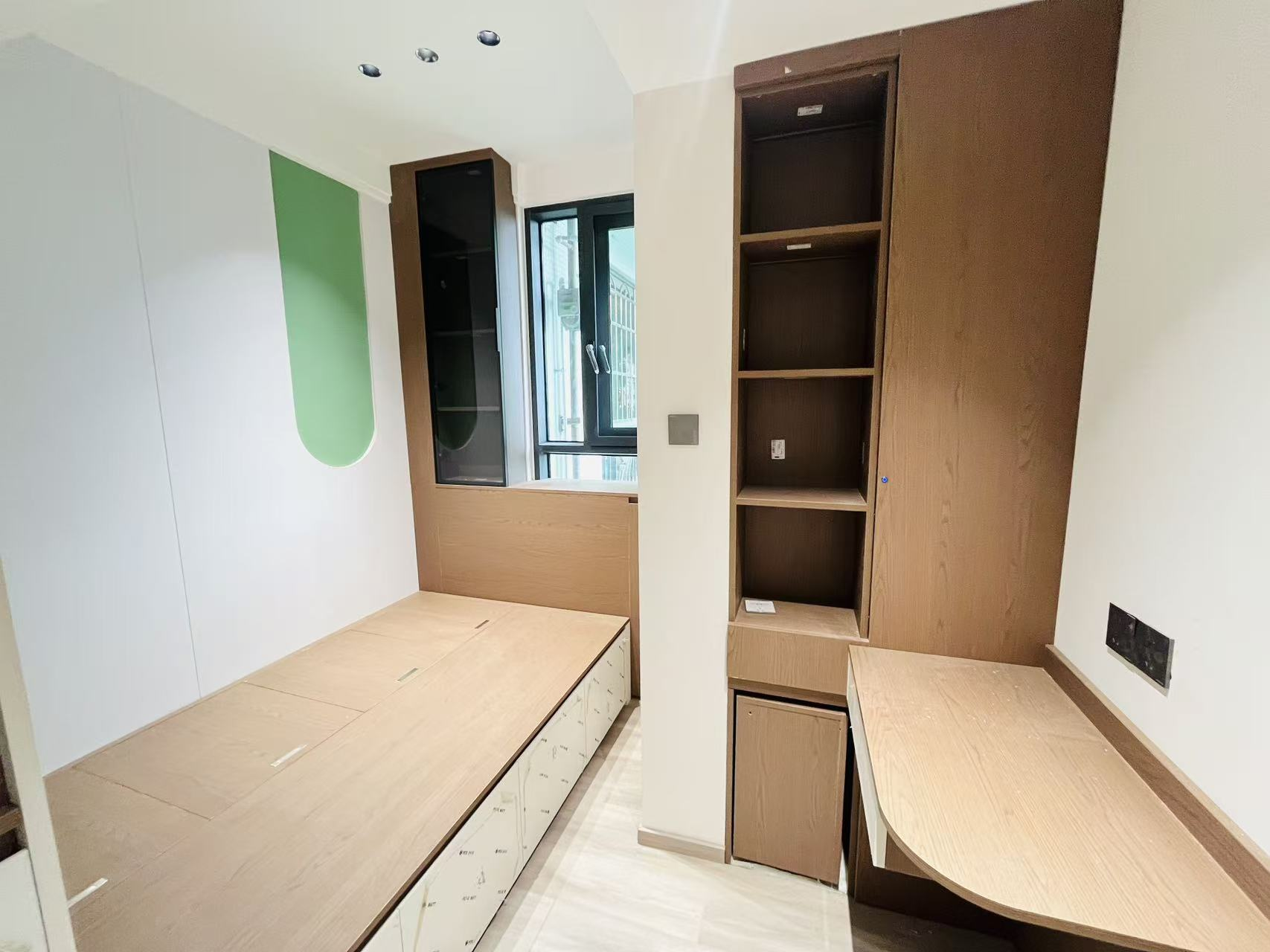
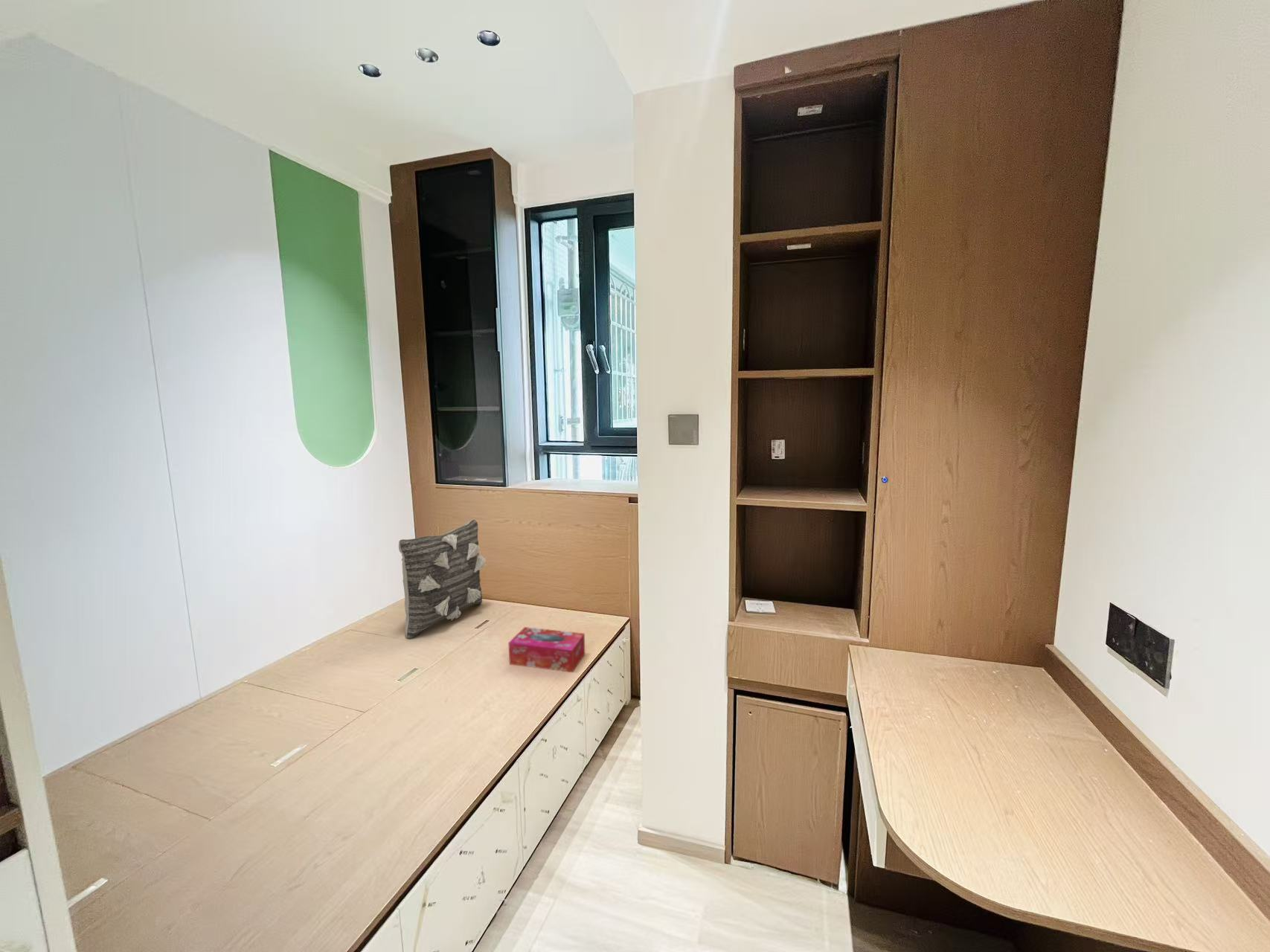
+ tissue box [507,626,586,673]
+ pillow [398,519,487,640]
